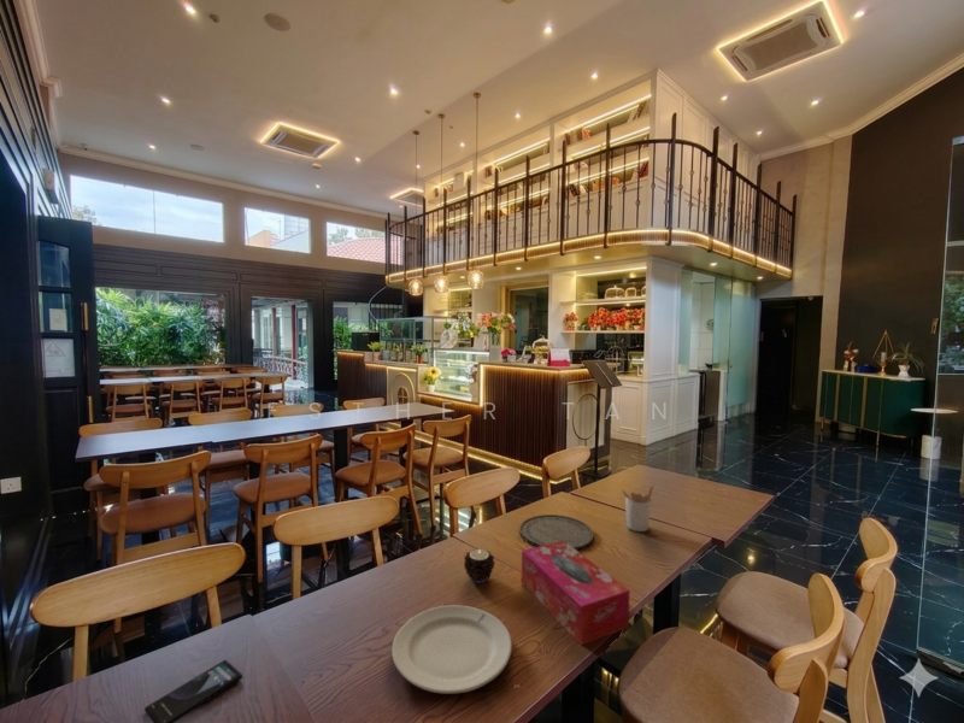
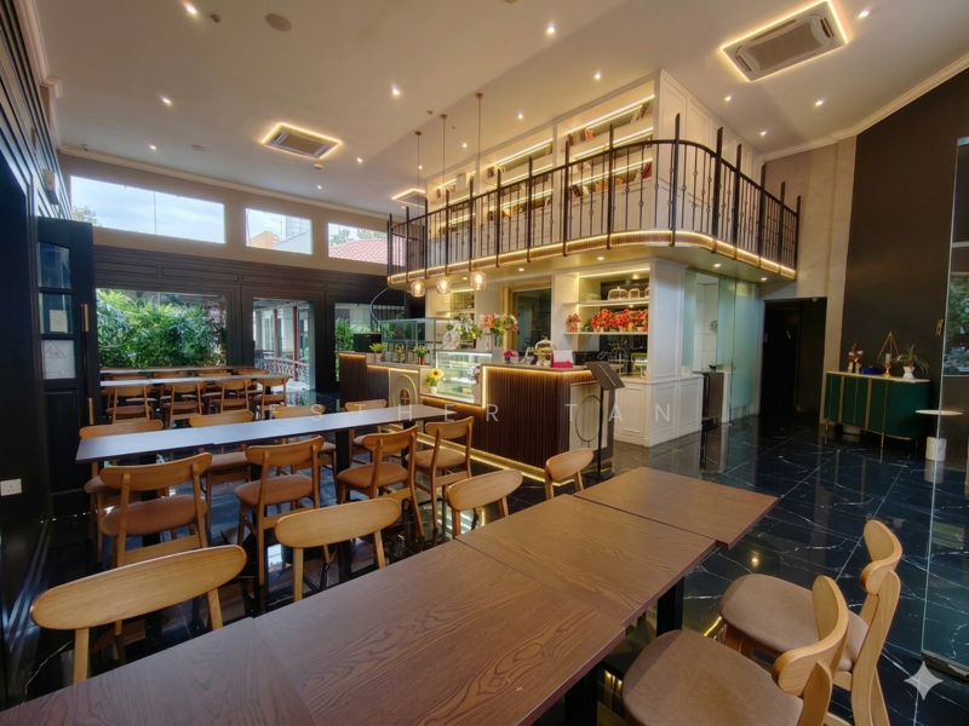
- utensil holder [621,484,654,533]
- smartphone [143,659,243,723]
- tissue box [521,541,631,646]
- plate [519,513,594,552]
- chinaware [390,604,513,695]
- candle [463,548,496,584]
